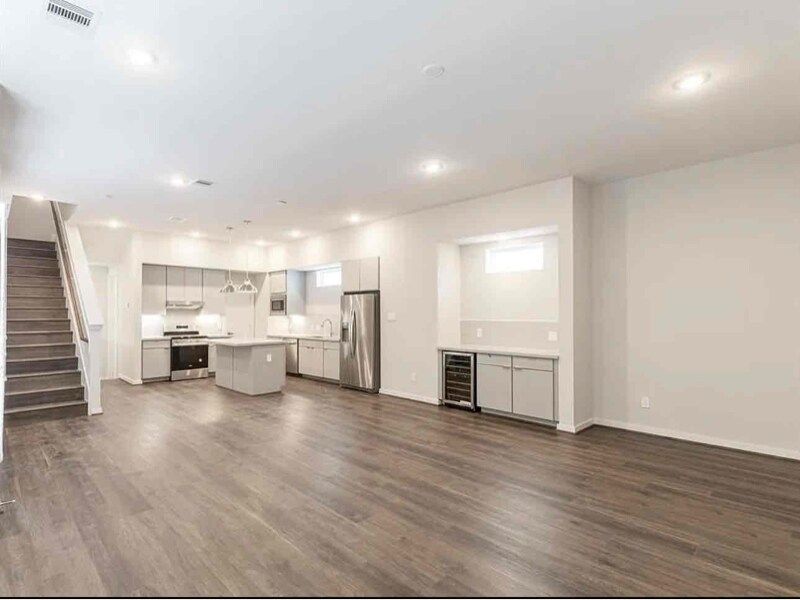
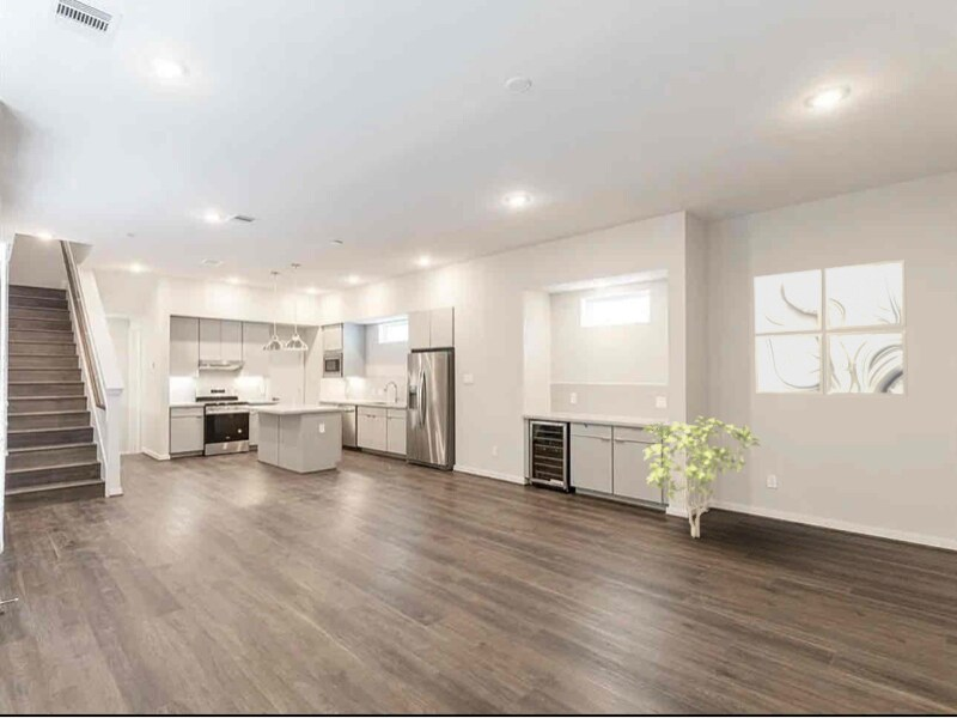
+ wall art [754,258,909,398]
+ shrub [641,415,762,538]
